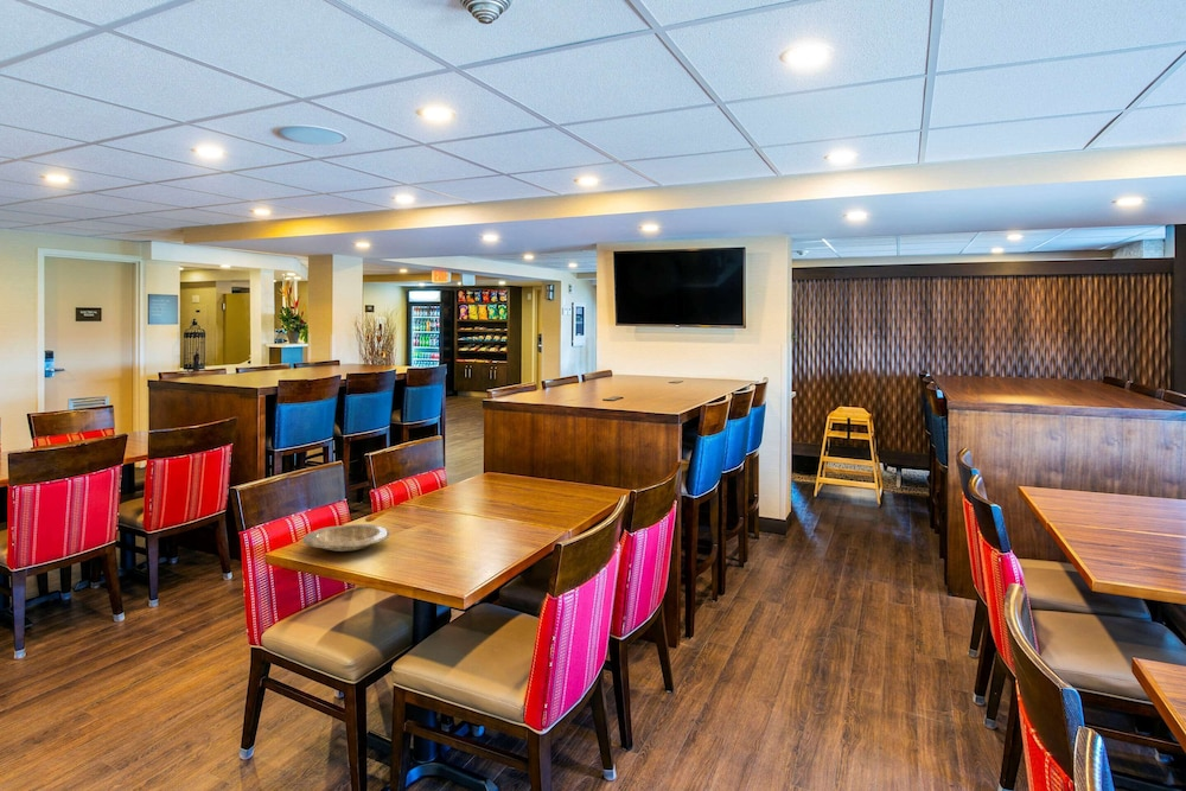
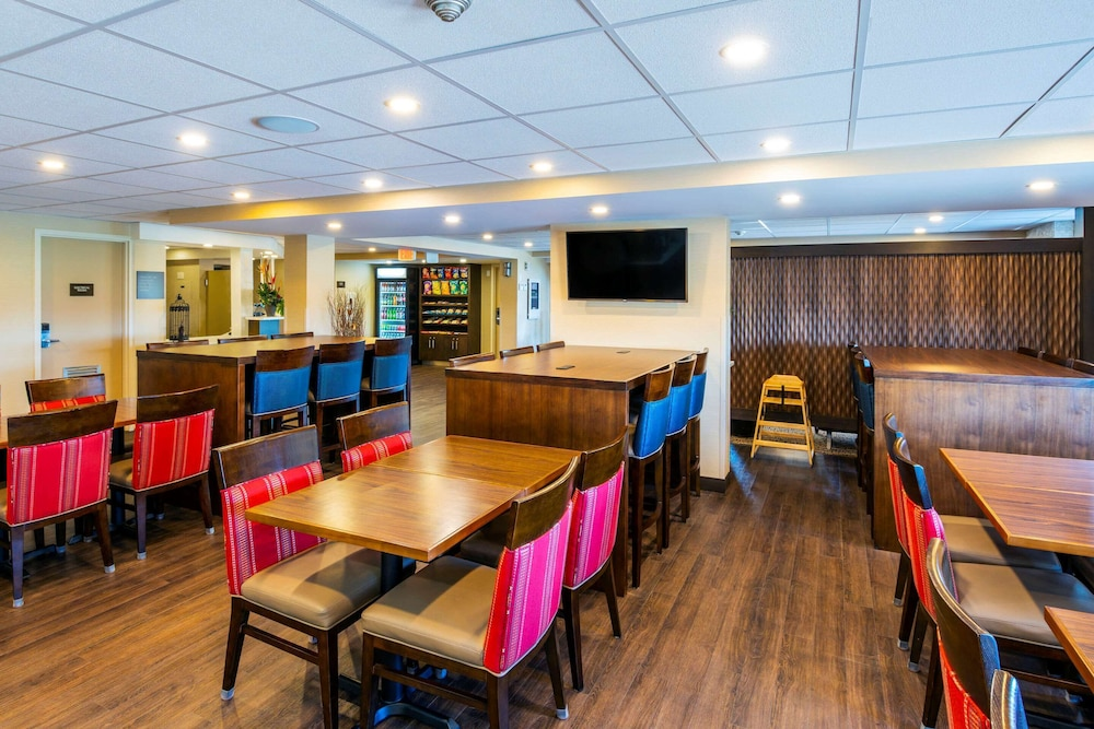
- plate [302,523,390,553]
